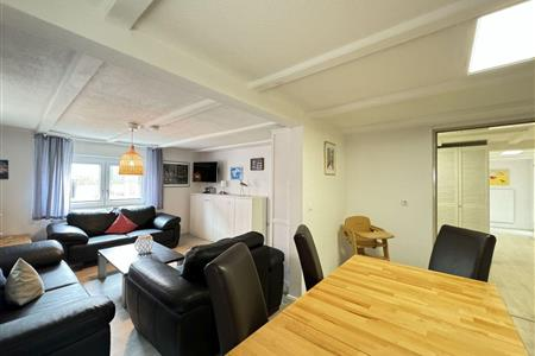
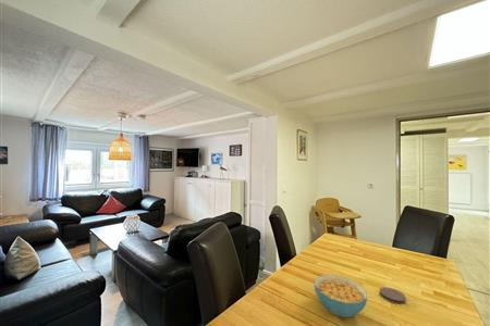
+ cereal bowl [314,274,368,318]
+ coaster [379,286,407,305]
